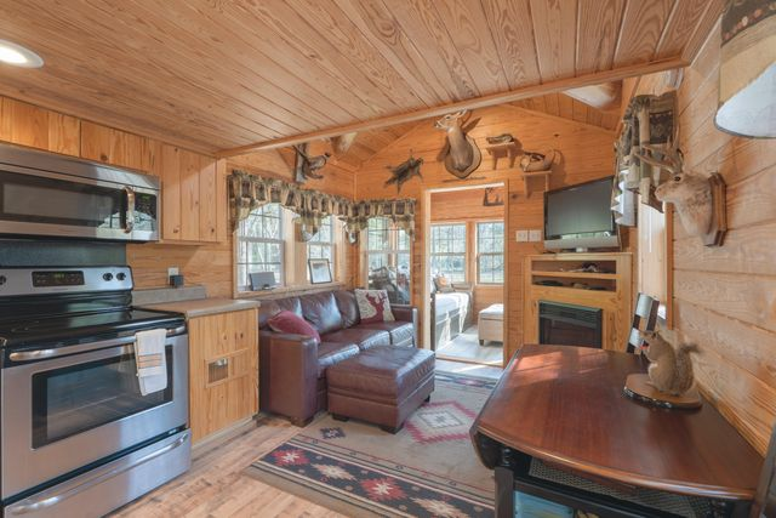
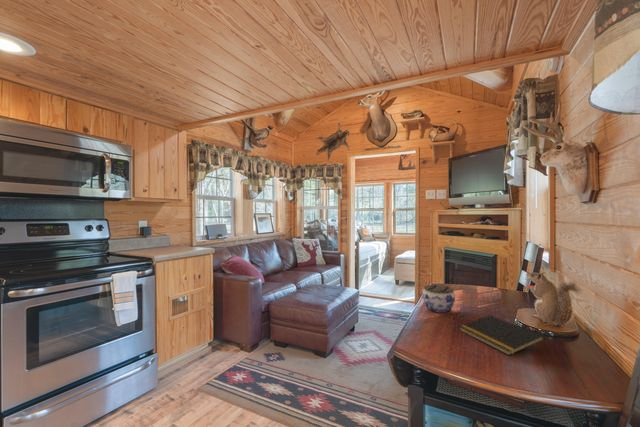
+ jar [421,283,456,314]
+ notepad [458,314,545,356]
